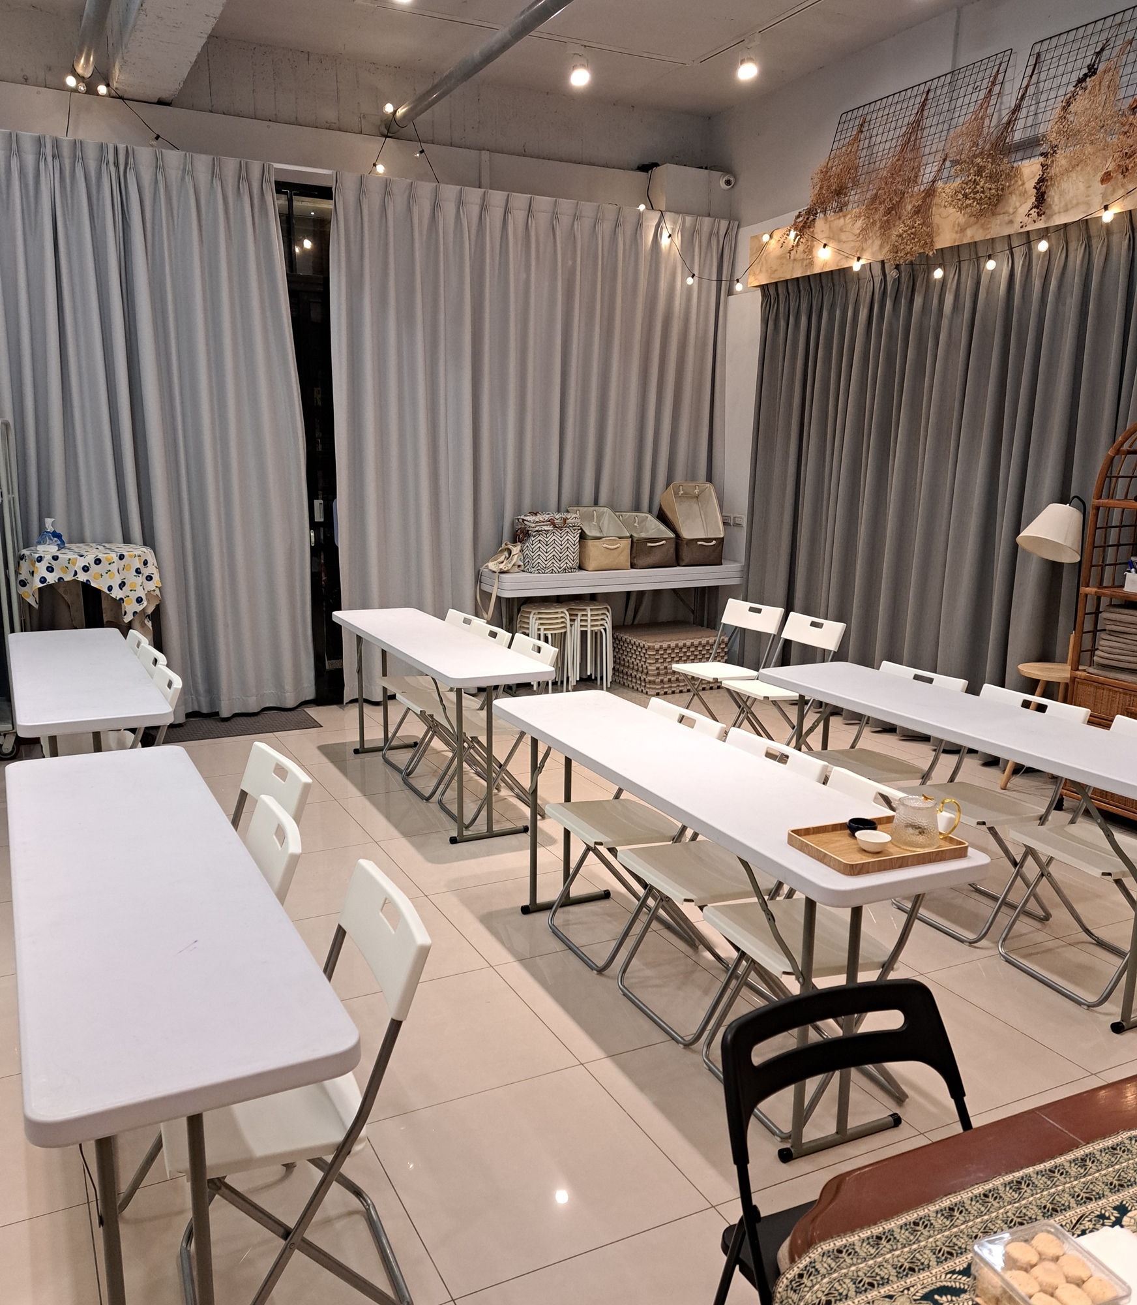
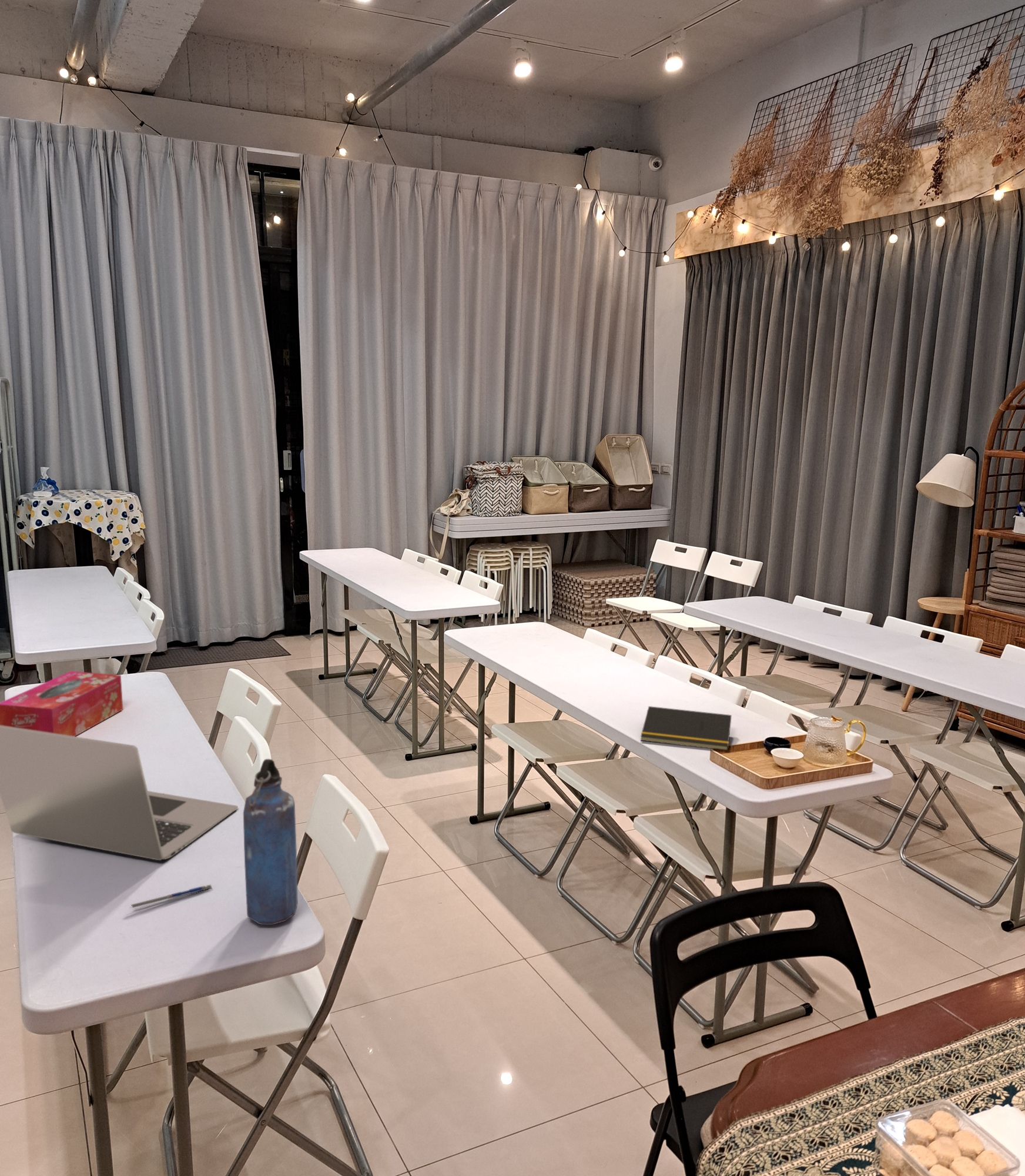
+ laptop [0,726,239,861]
+ pen [129,884,213,910]
+ notepad [640,706,732,751]
+ water bottle [243,759,299,926]
+ tissue box [0,670,123,737]
